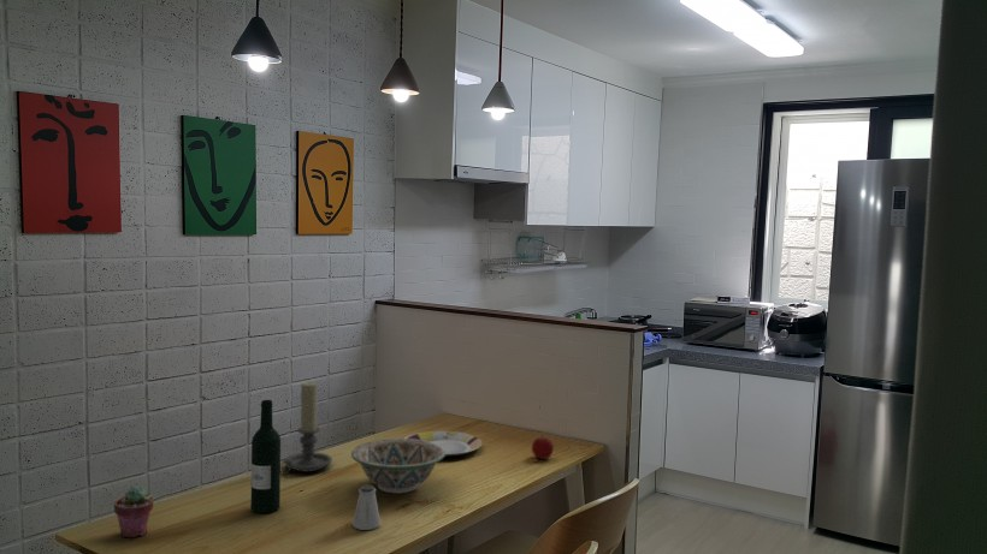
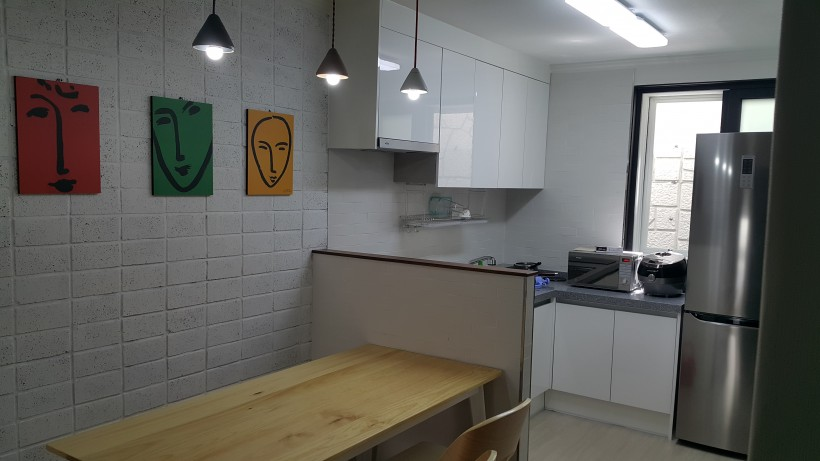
- decorative bowl [350,437,445,494]
- wine bottle [250,399,282,514]
- candle holder [280,381,333,475]
- apple [531,433,555,460]
- plate [404,430,483,458]
- saltshaker [351,484,382,531]
- potted succulent [113,486,155,538]
